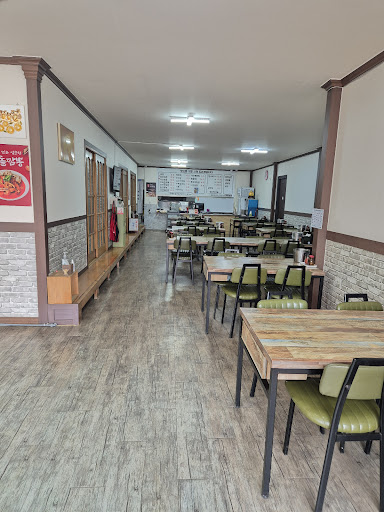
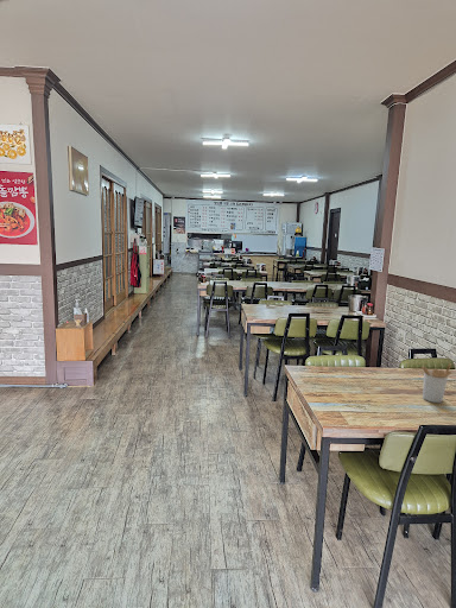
+ utensil holder [420,362,454,404]
